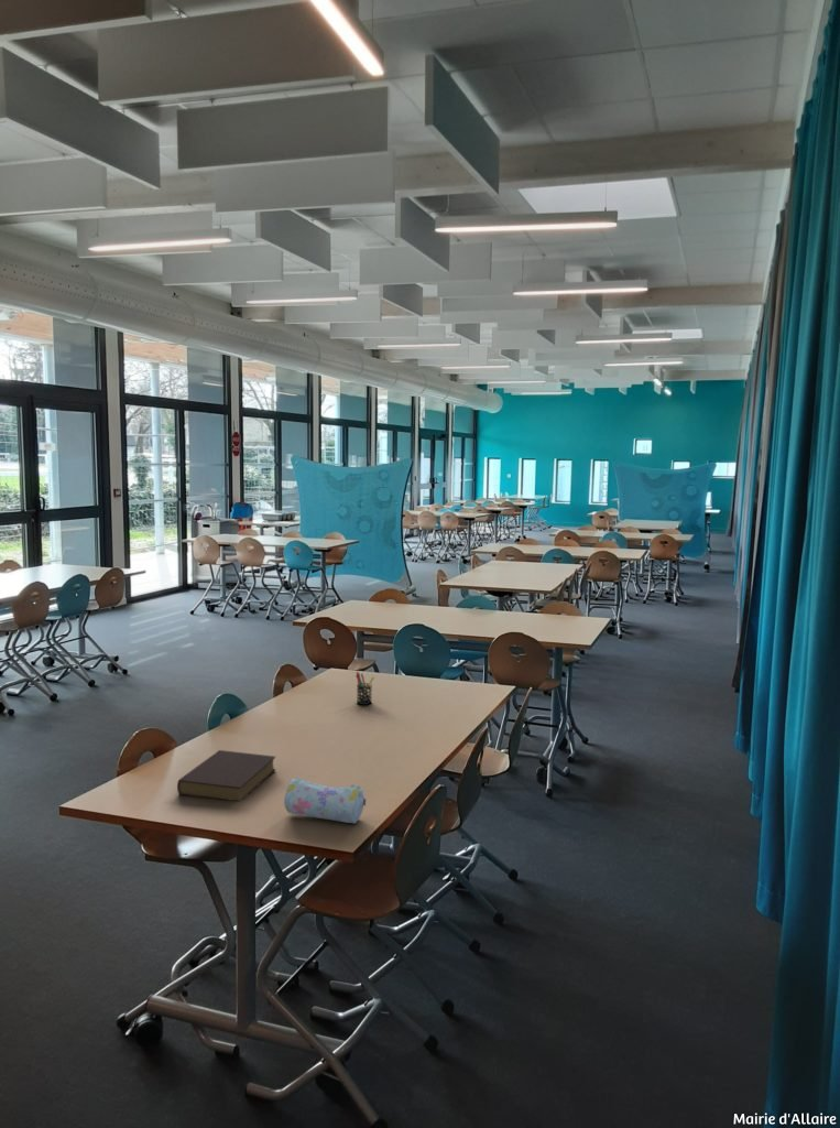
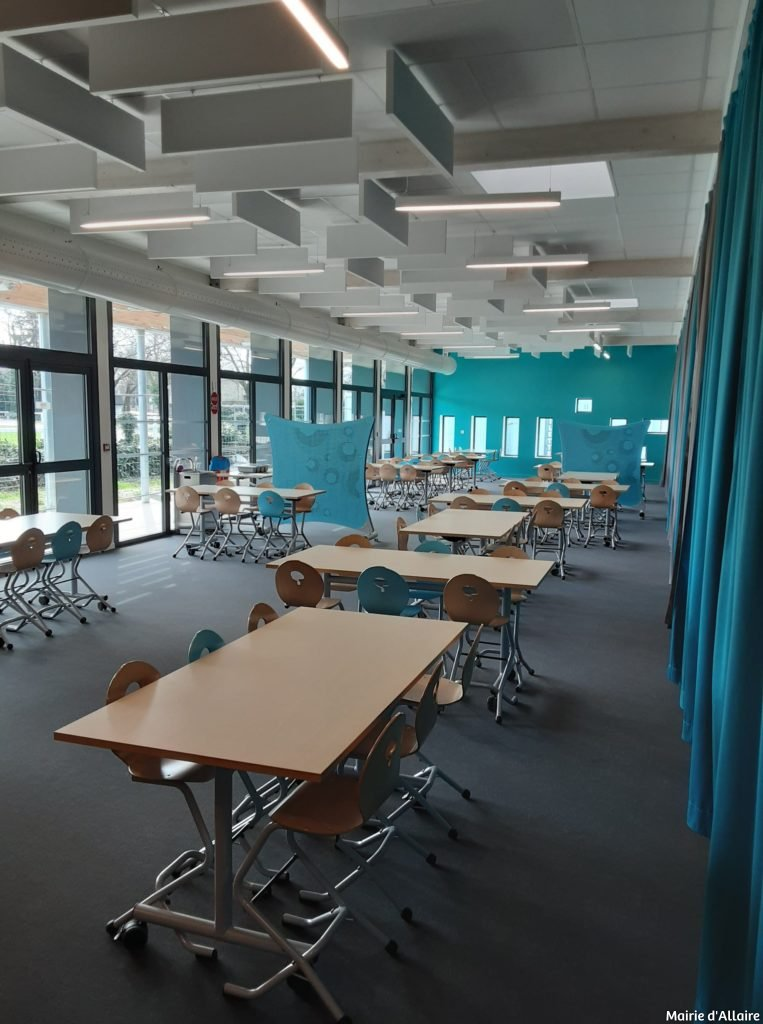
- book [176,749,276,802]
- pen holder [354,671,375,706]
- pencil case [283,777,367,824]
